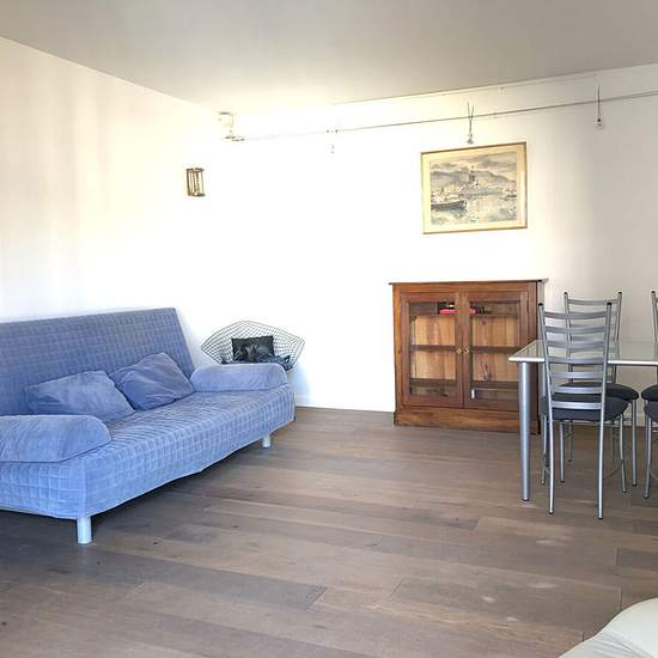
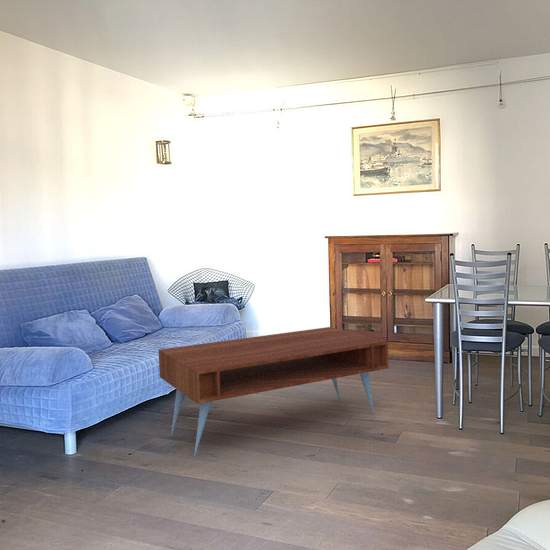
+ coffee table [158,326,389,458]
